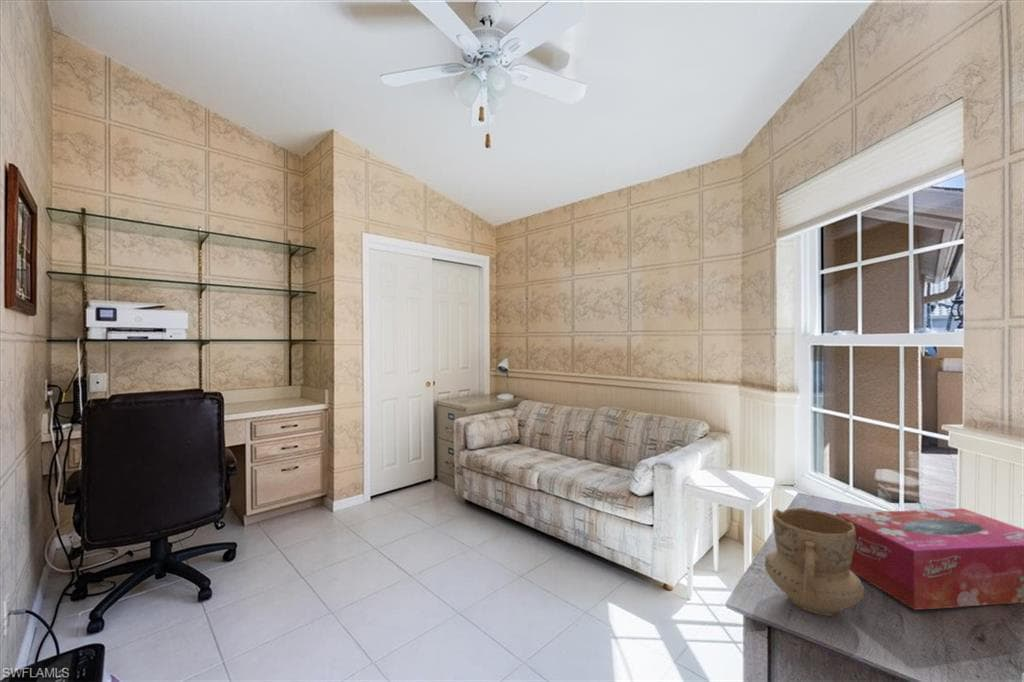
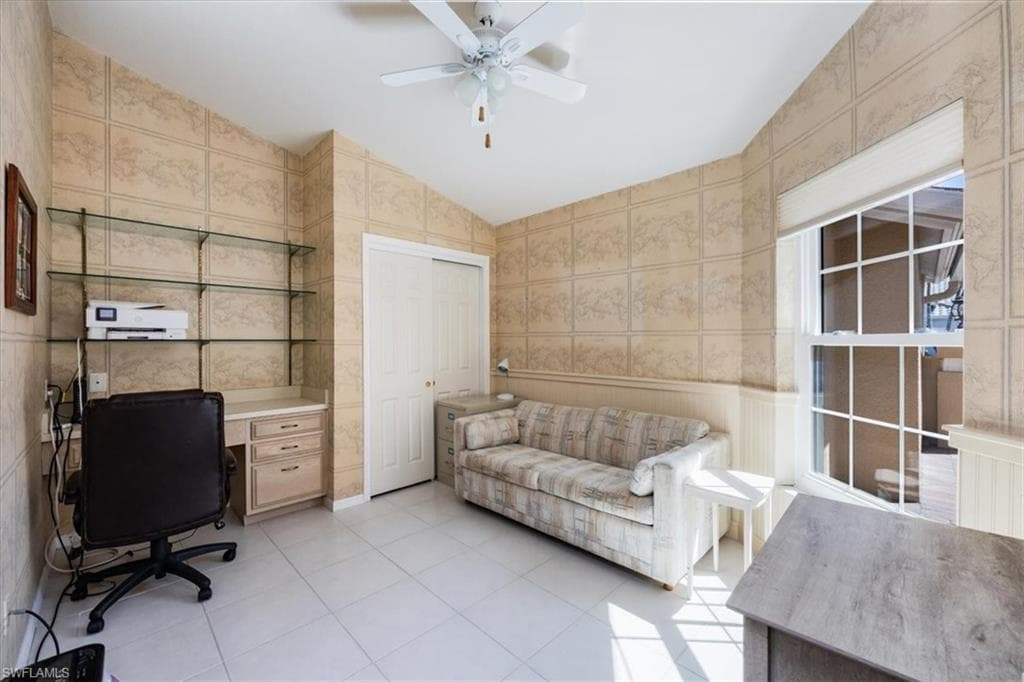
- mug [764,507,865,617]
- tissue box [835,507,1024,611]
